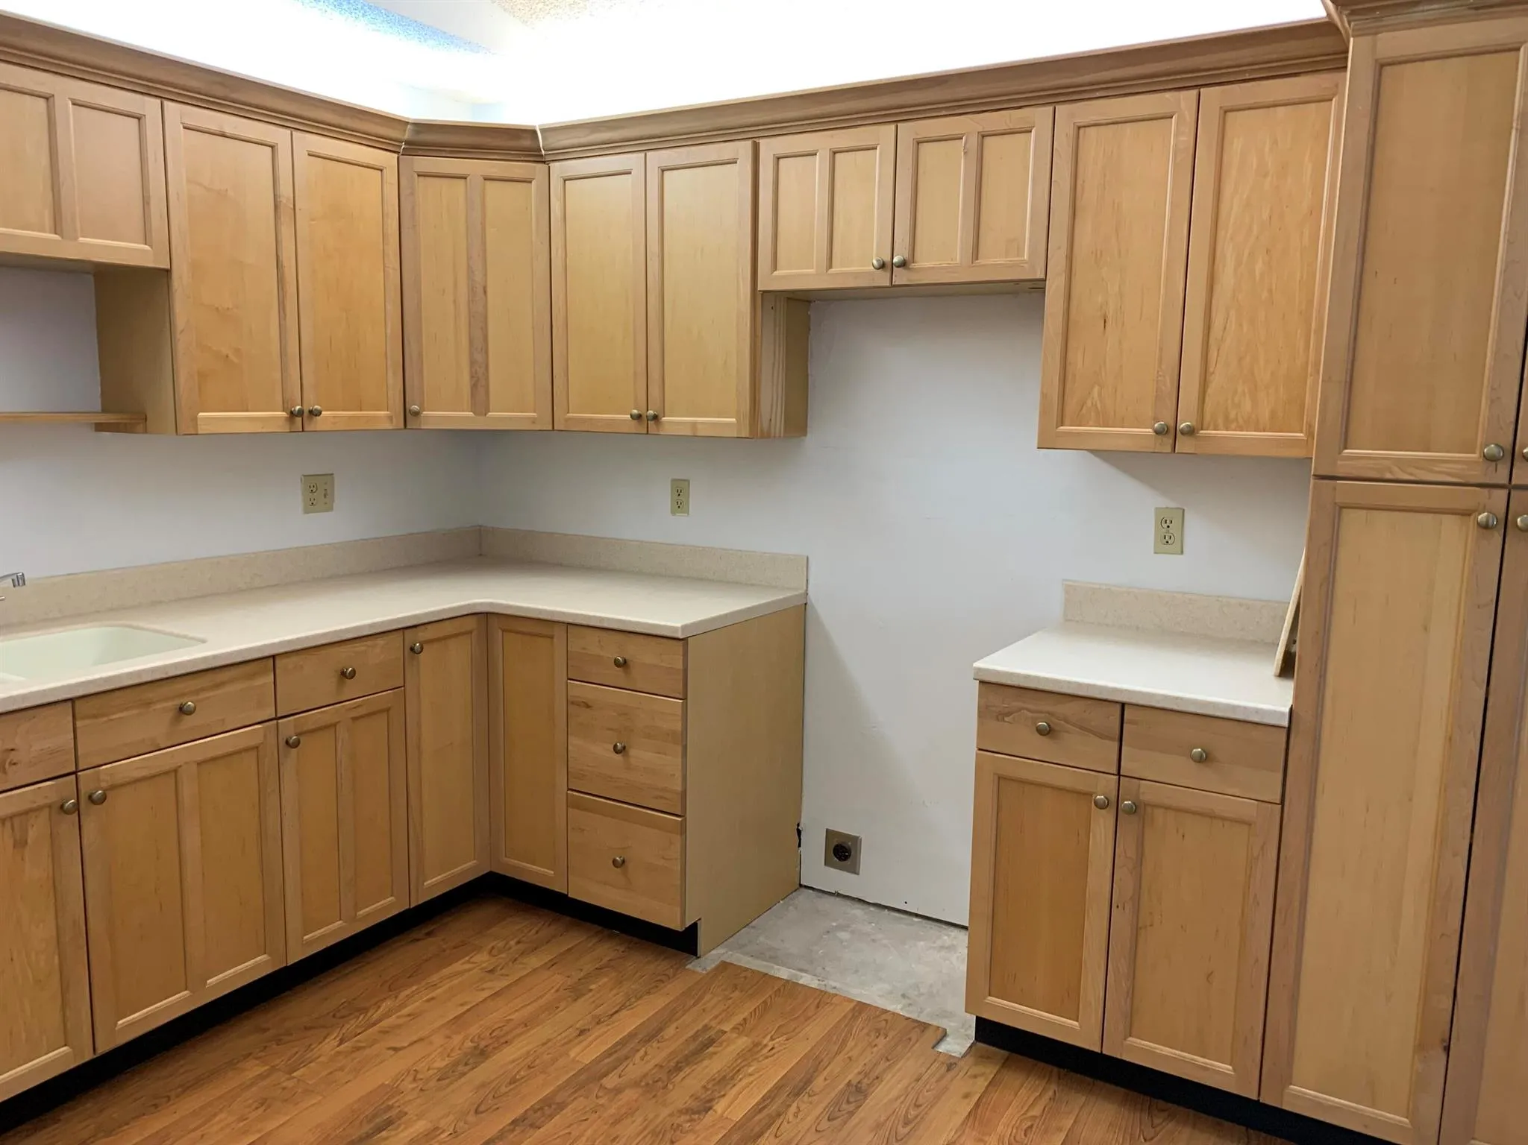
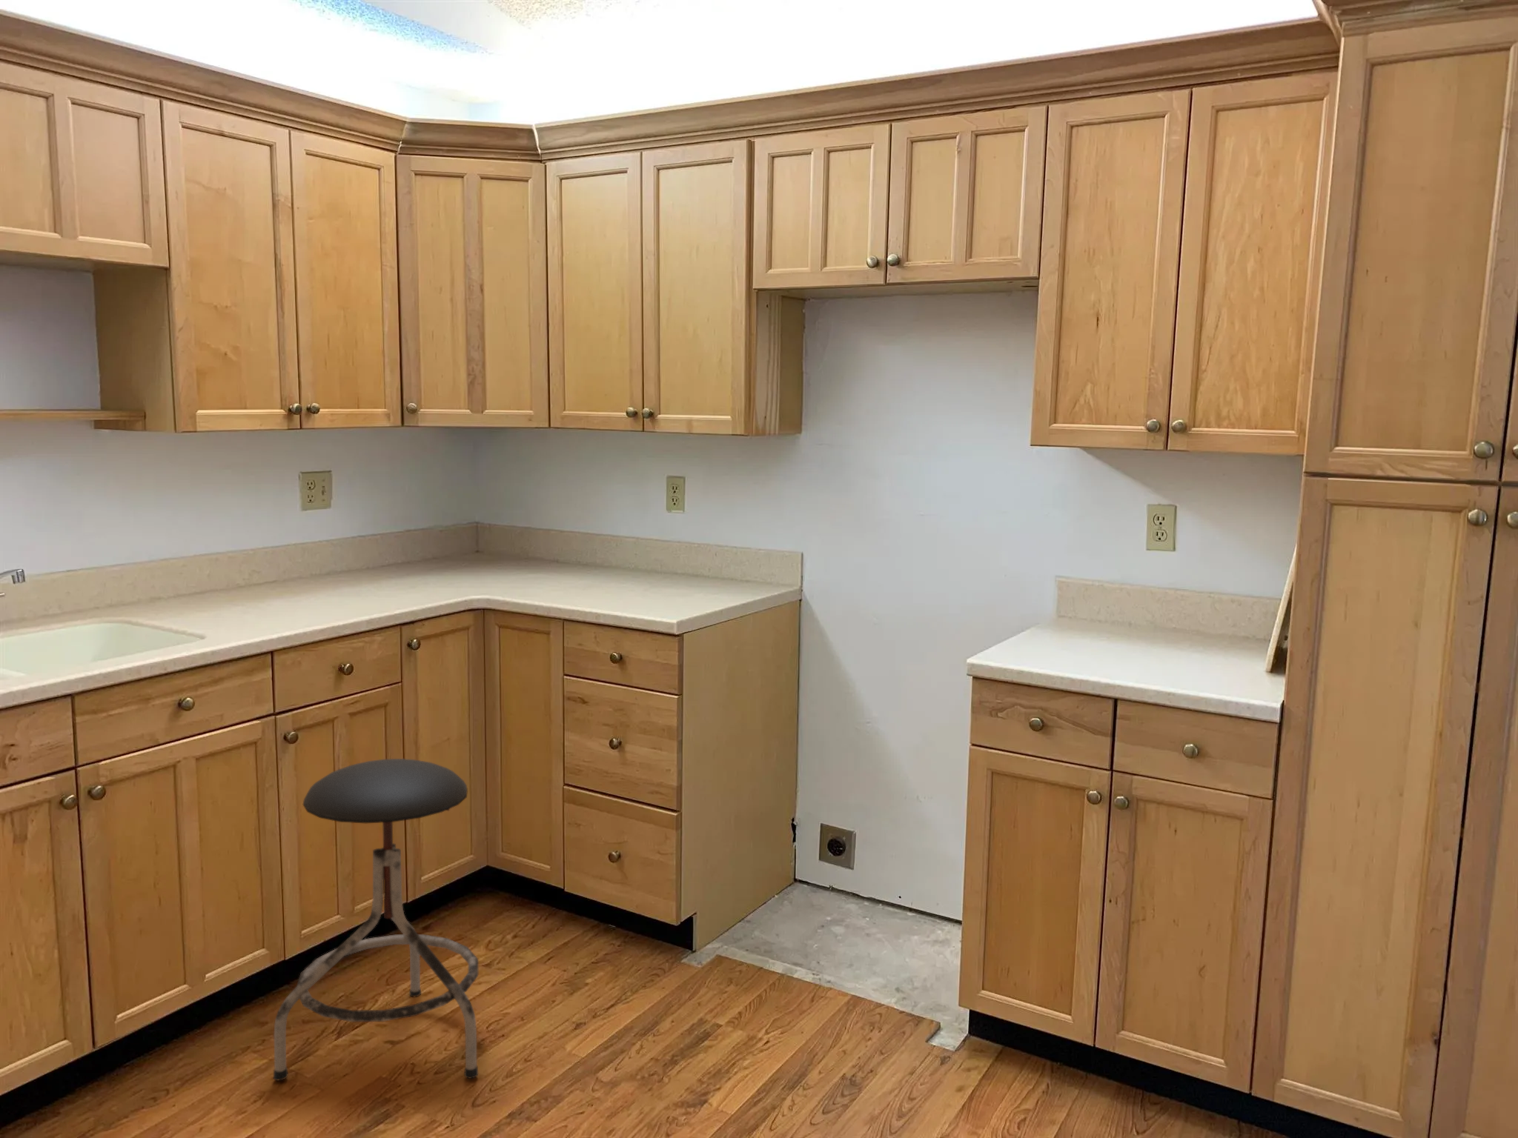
+ stool [273,758,479,1082]
